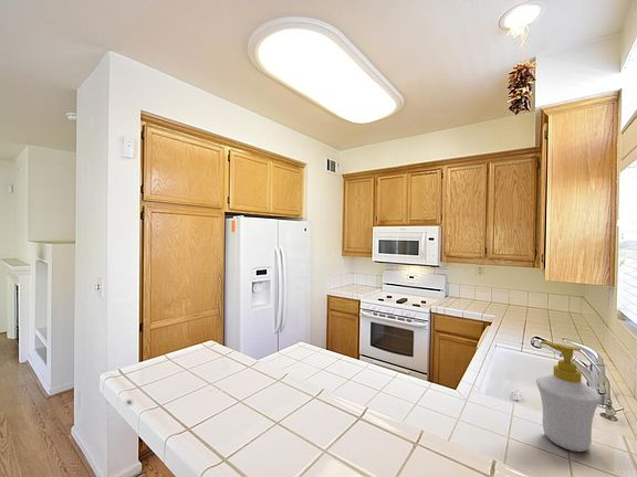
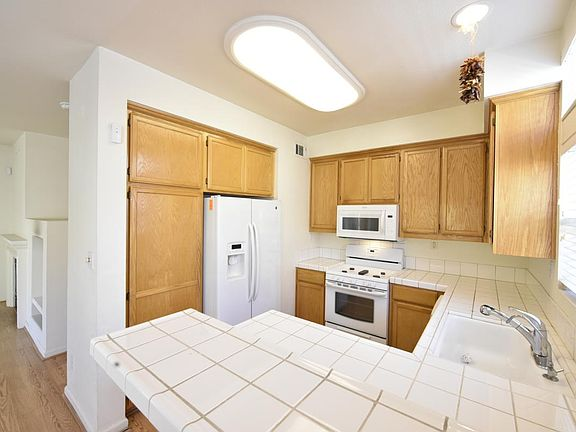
- soap bottle [535,340,603,453]
